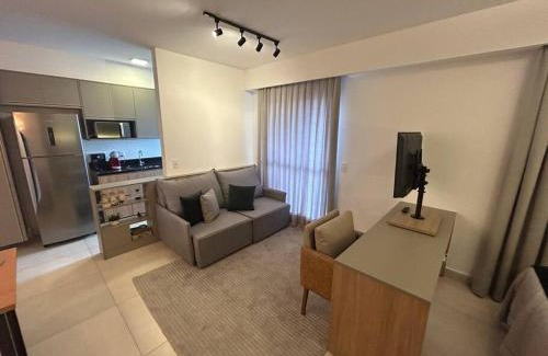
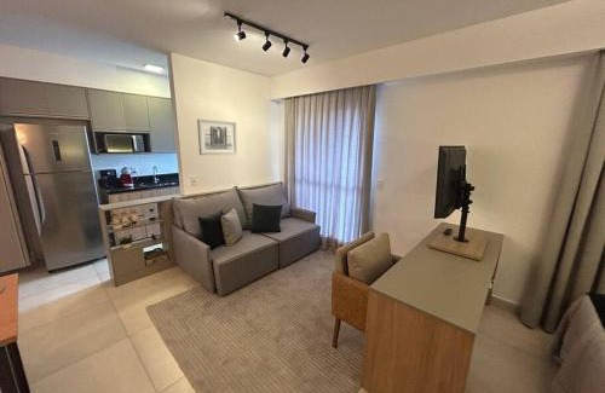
+ wall art [196,119,238,156]
